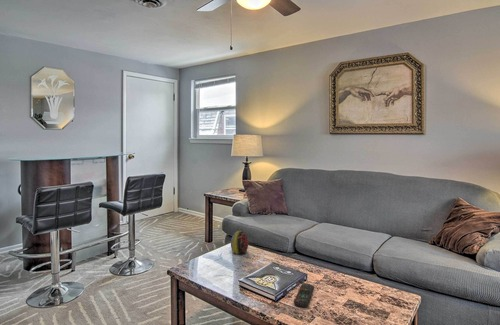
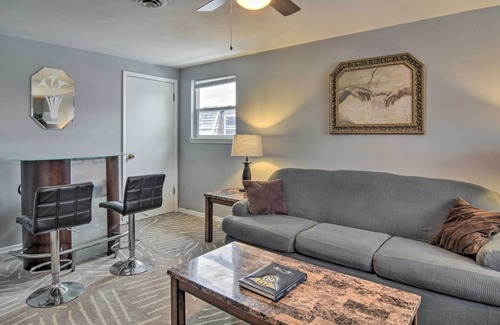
- remote control [293,283,315,308]
- decorative egg [230,230,249,255]
